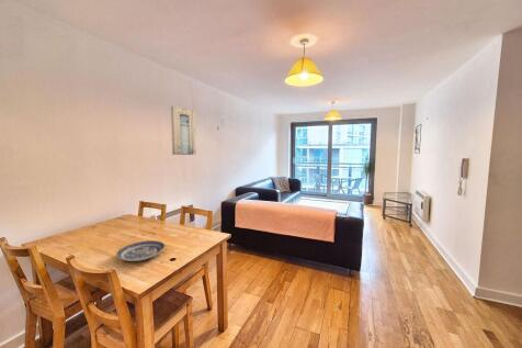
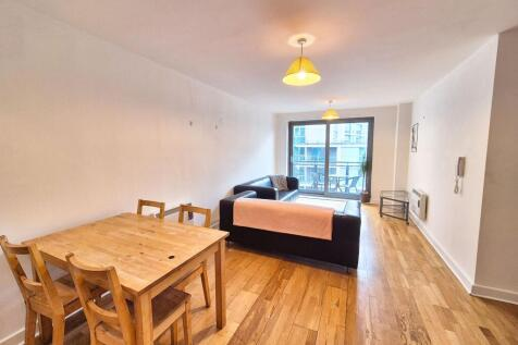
- plate [115,239,166,262]
- wall art [170,104,197,156]
